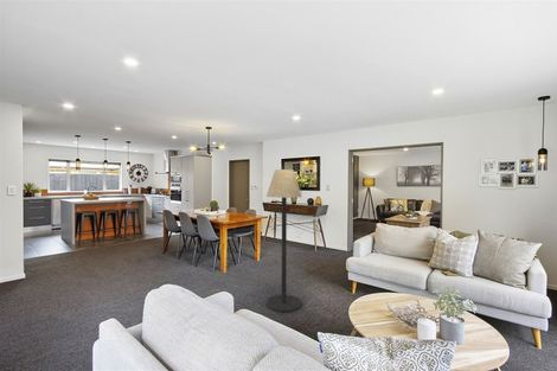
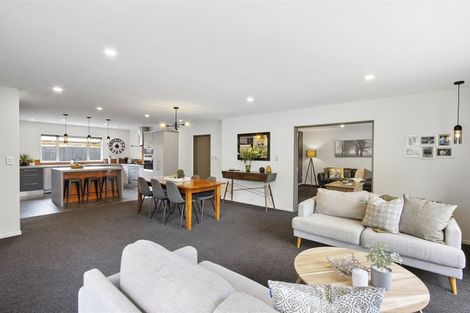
- floor lamp [265,168,303,313]
